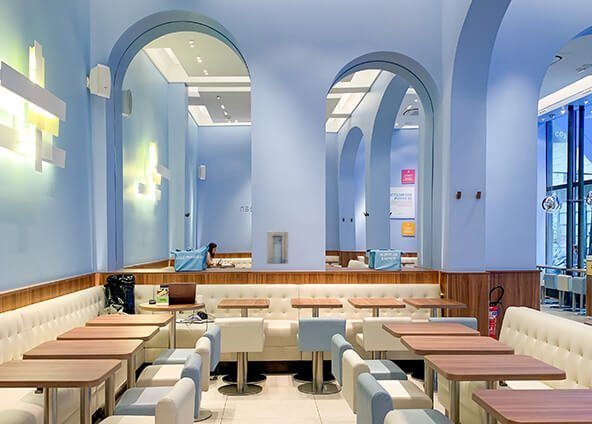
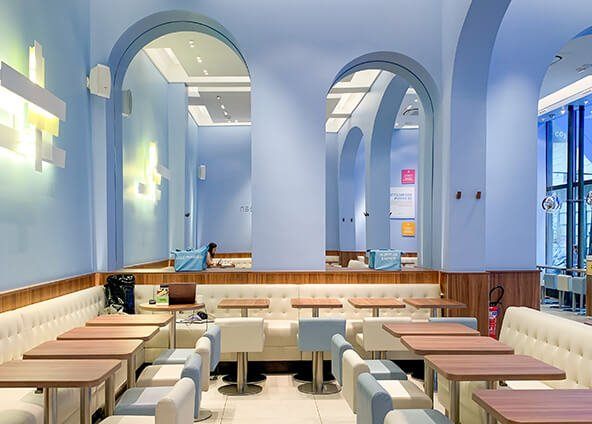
- wall art [266,231,289,265]
